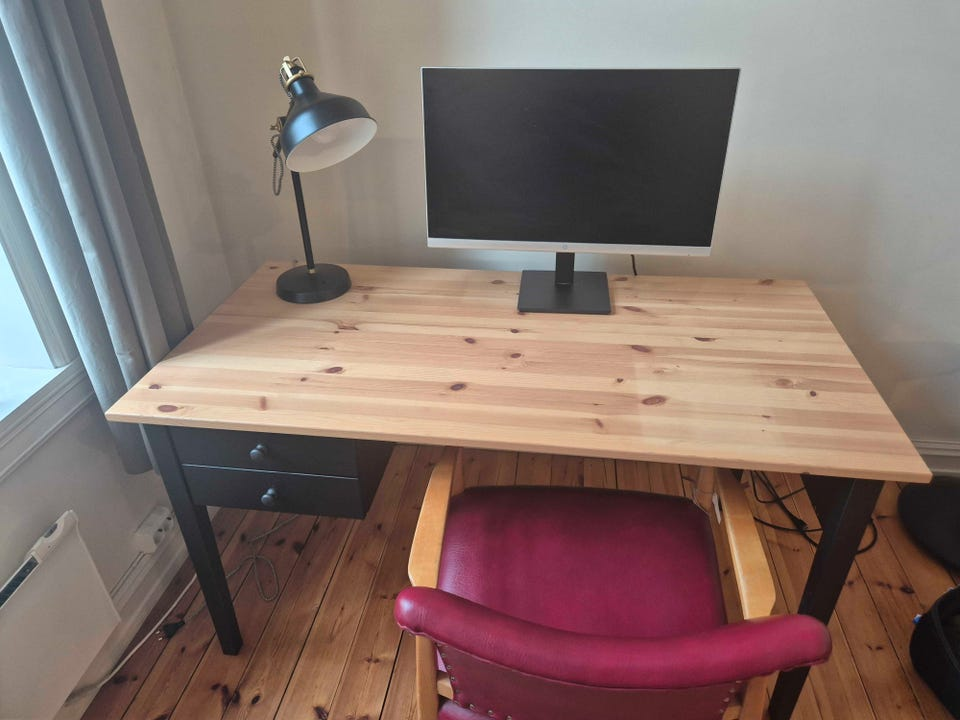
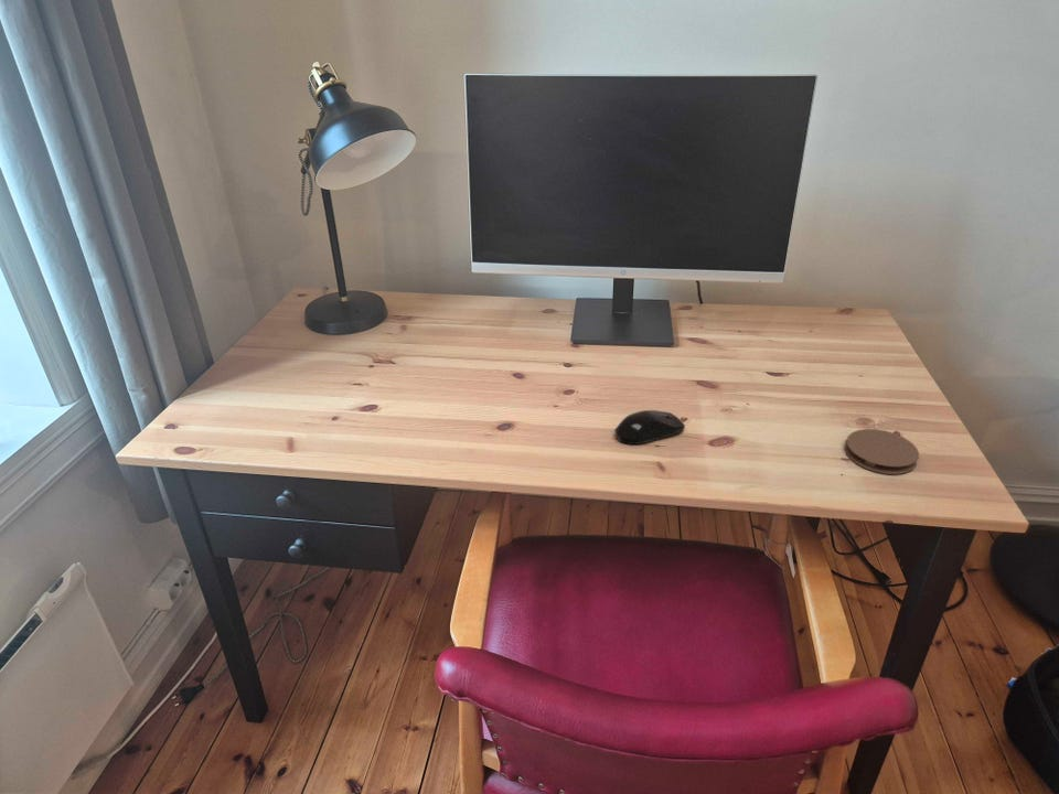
+ coaster [844,428,920,475]
+ computer mouse [613,409,686,446]
